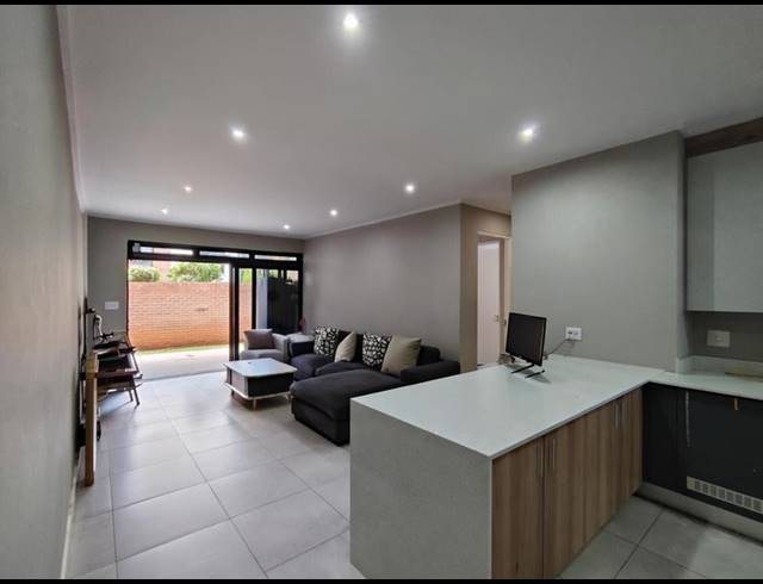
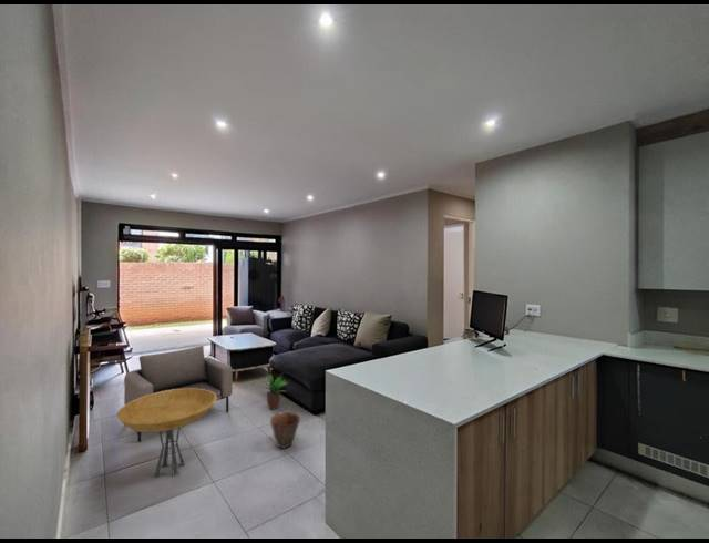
+ potted plant [260,371,290,411]
+ armchair [123,345,233,443]
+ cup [269,411,301,449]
+ side table [115,388,217,479]
